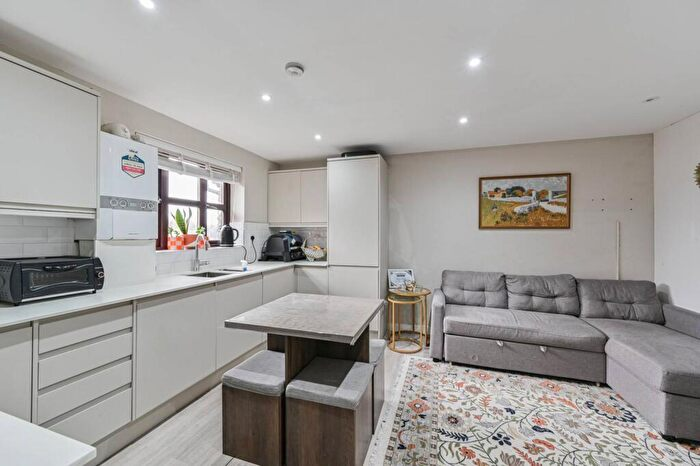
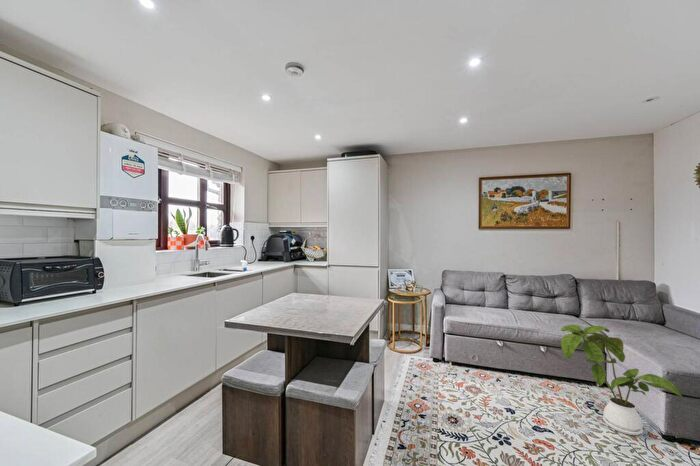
+ house plant [560,324,684,436]
